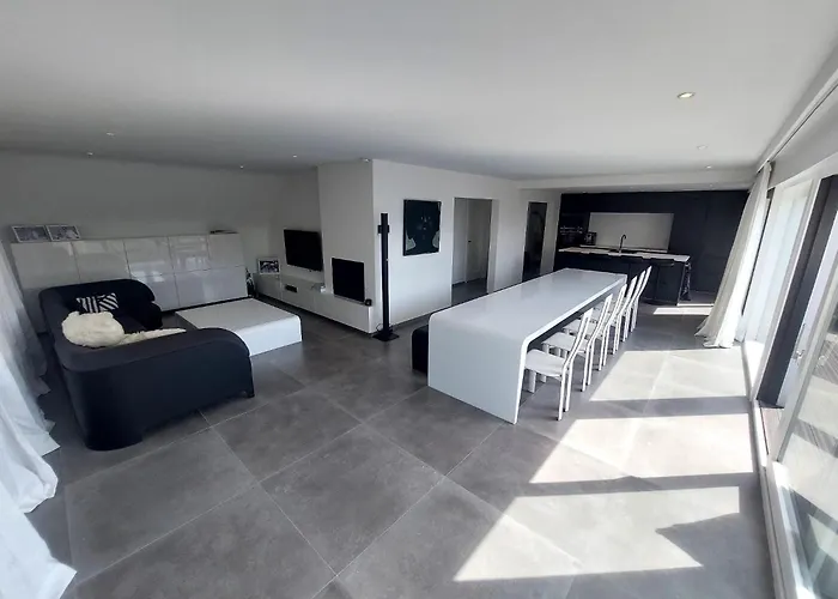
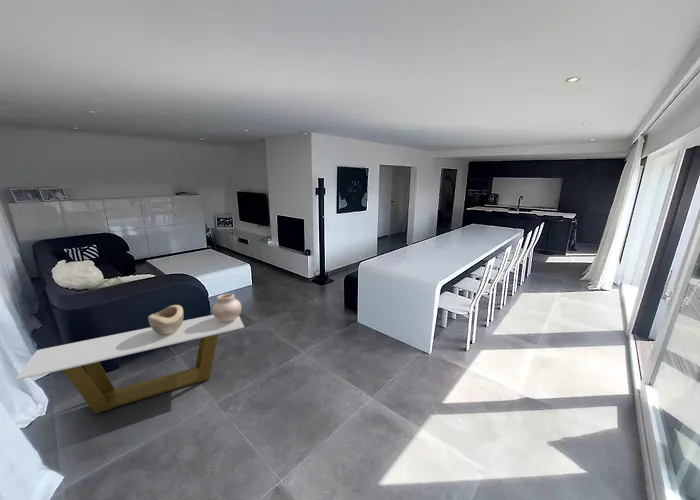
+ coffee table [14,314,245,415]
+ decorative bowl [147,304,185,335]
+ vase [211,293,243,322]
